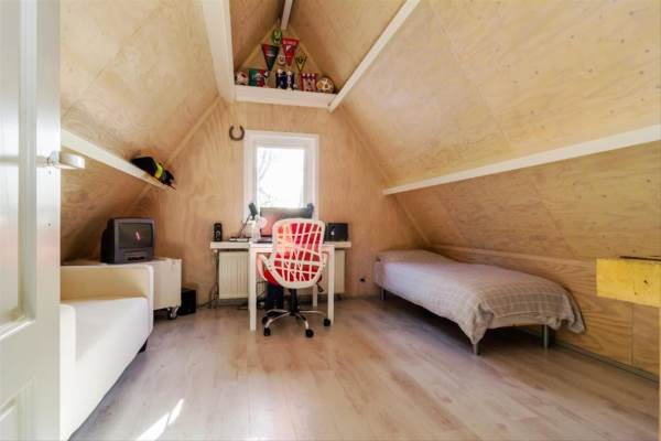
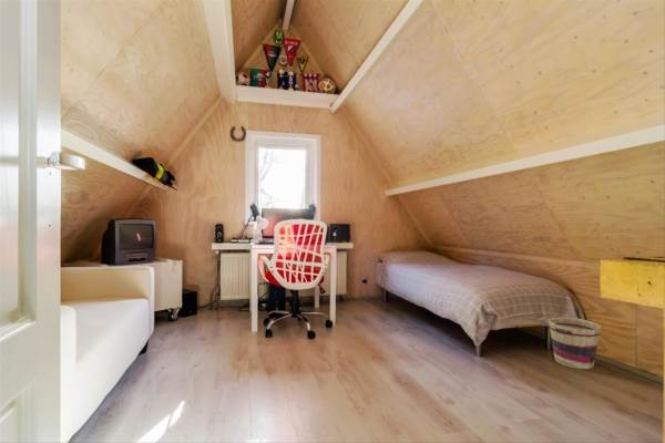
+ basket [548,316,602,370]
